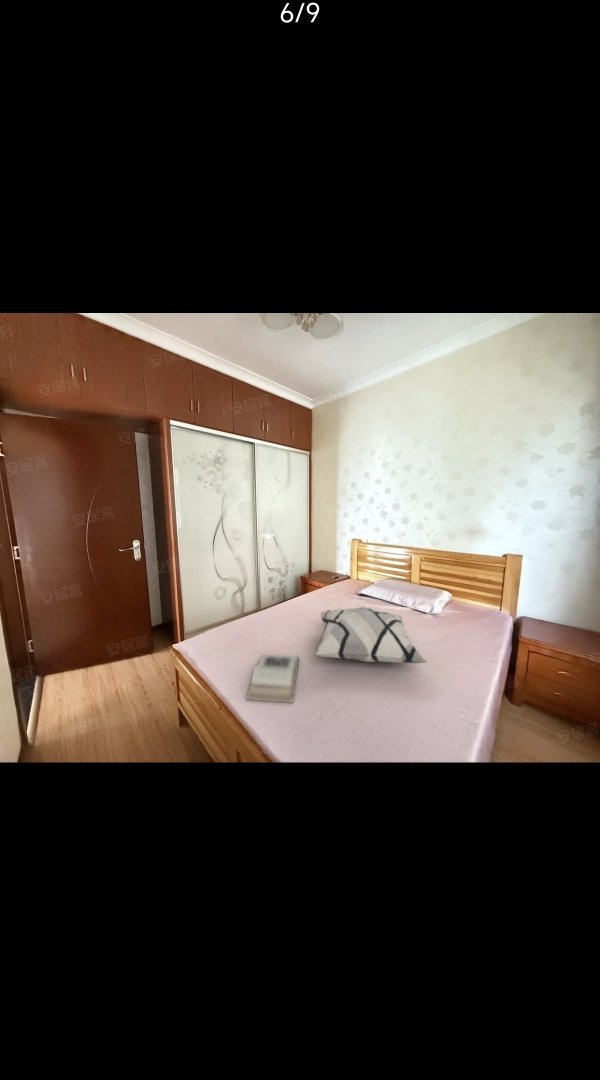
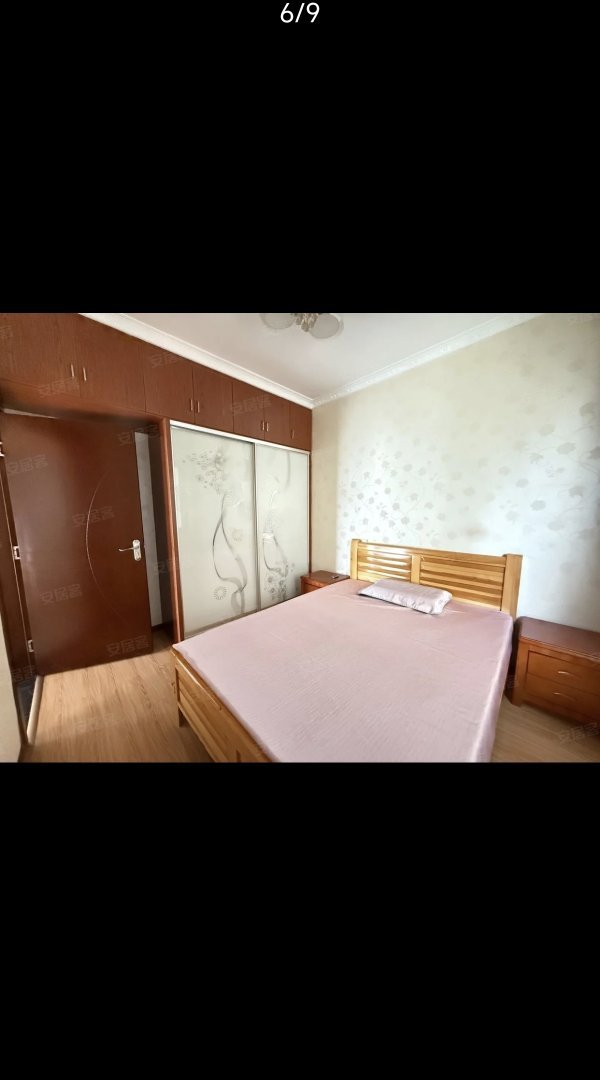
- decorative pillow [313,606,429,664]
- book [245,654,300,704]
